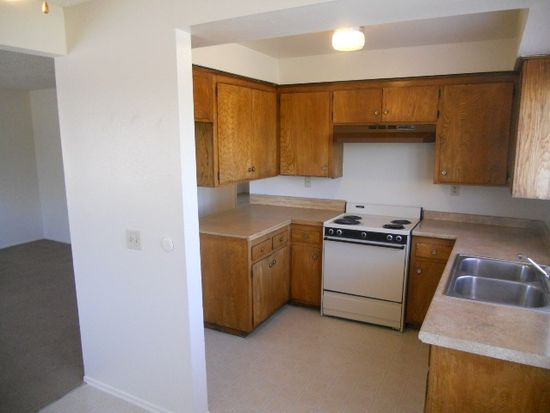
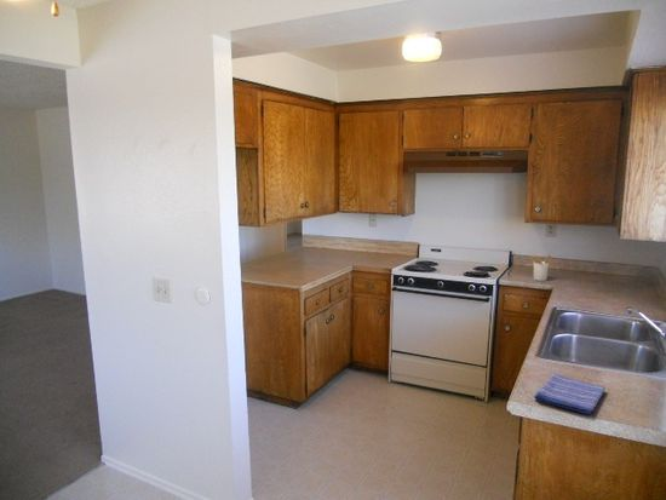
+ dish towel [533,372,607,415]
+ utensil holder [530,254,552,282]
